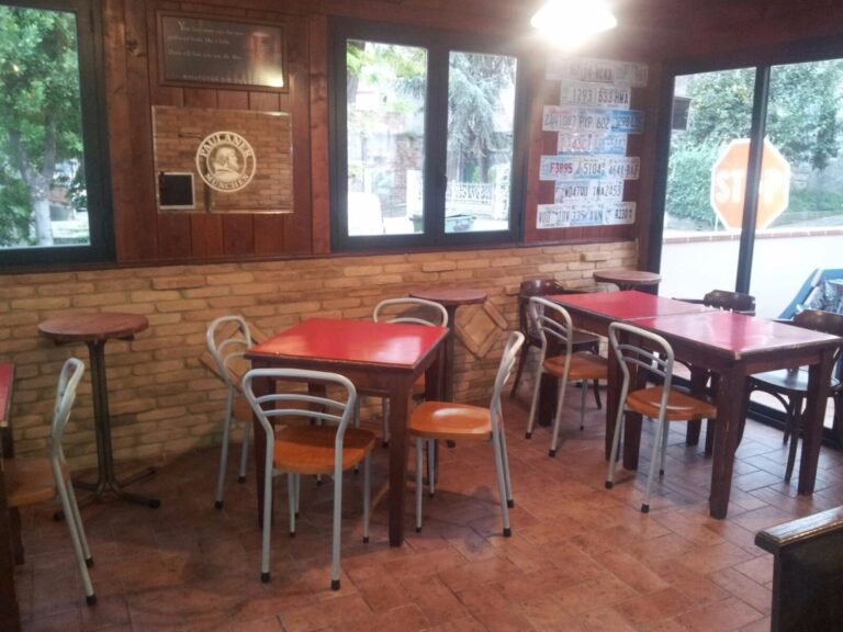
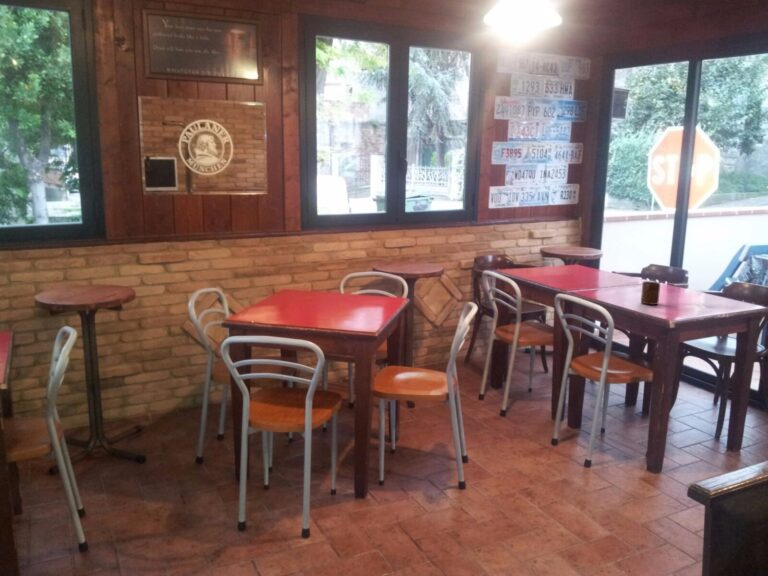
+ cup [640,280,661,306]
